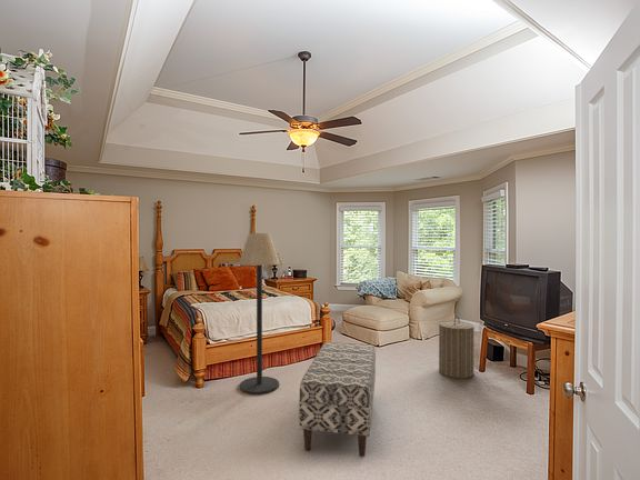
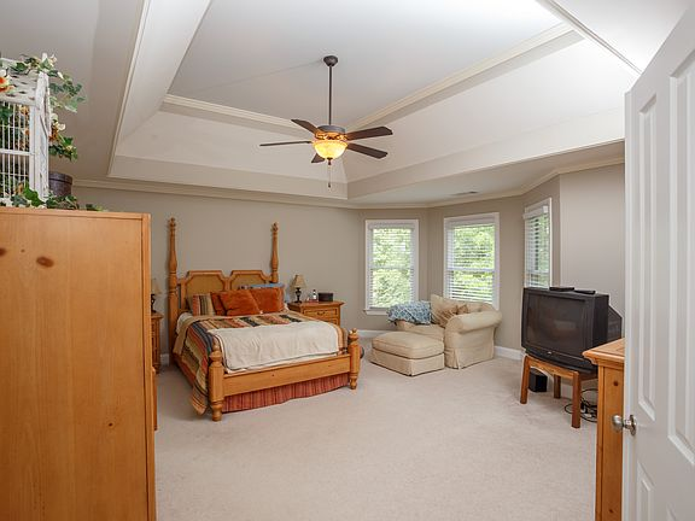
- floor lamp [238,232,281,396]
- bench [298,341,377,458]
- laundry hamper [438,316,476,380]
